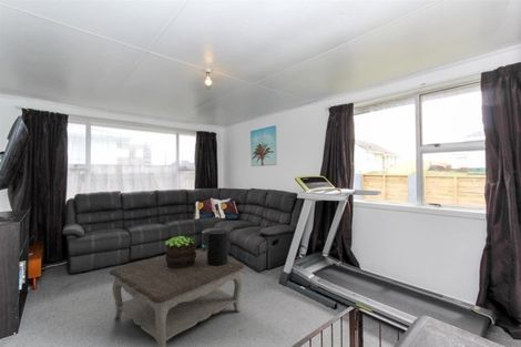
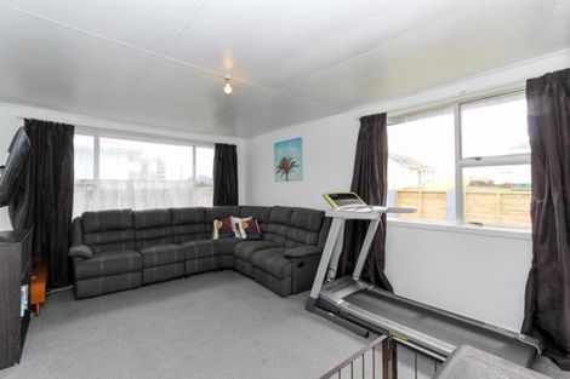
- coffee table [109,248,246,347]
- decorative container [207,228,228,266]
- potted plant [164,235,197,268]
- speaker [201,227,224,253]
